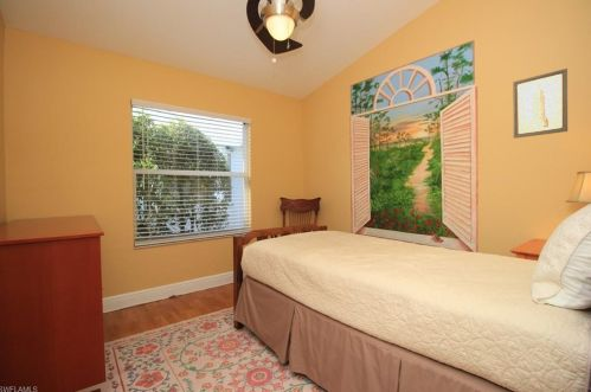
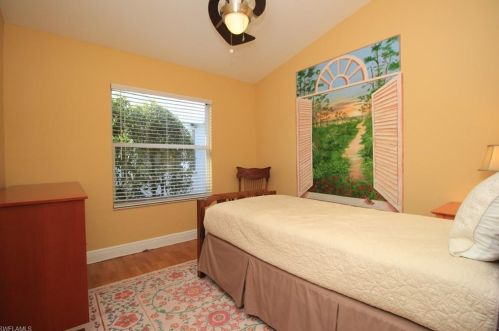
- wall art [512,68,568,140]
